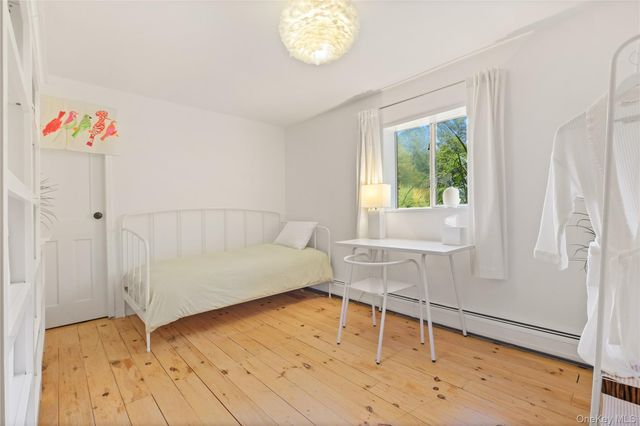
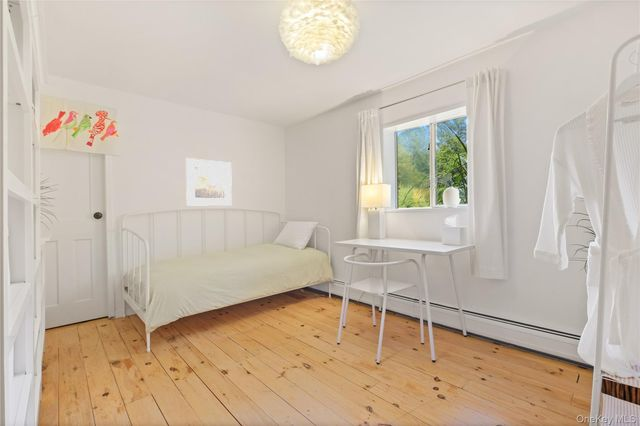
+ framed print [185,157,233,207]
